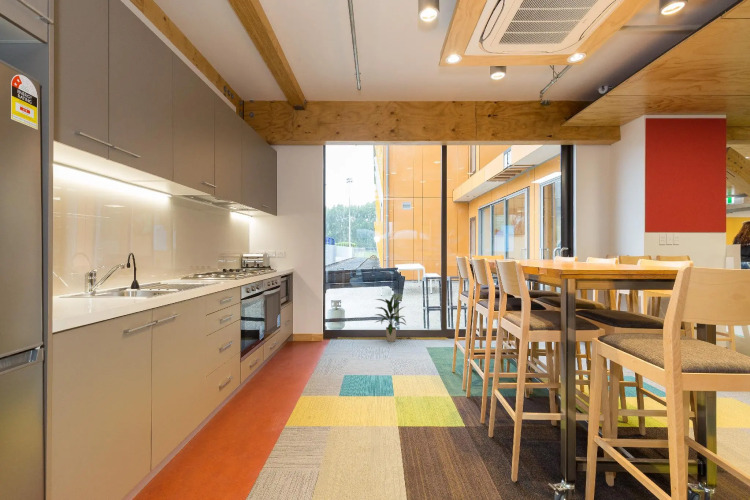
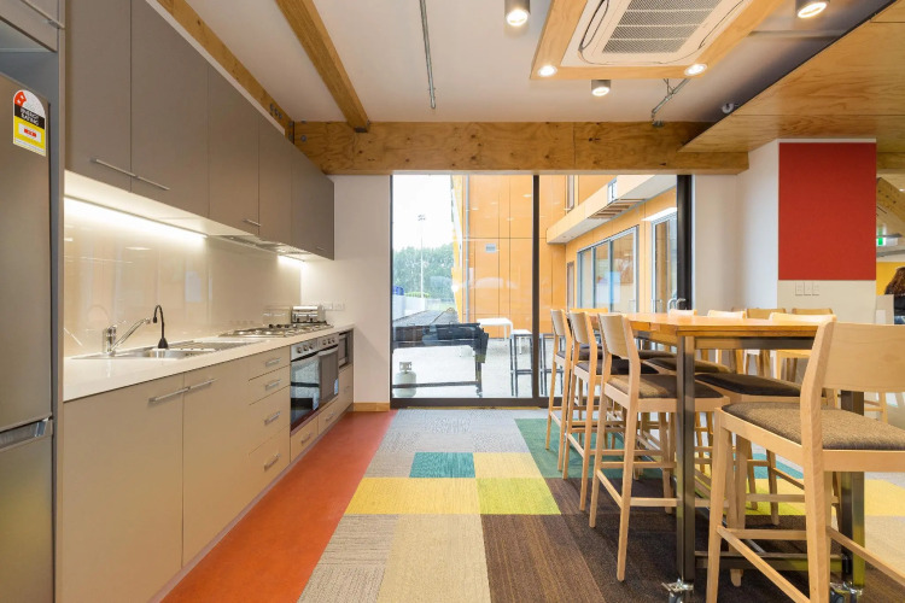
- indoor plant [373,293,407,343]
